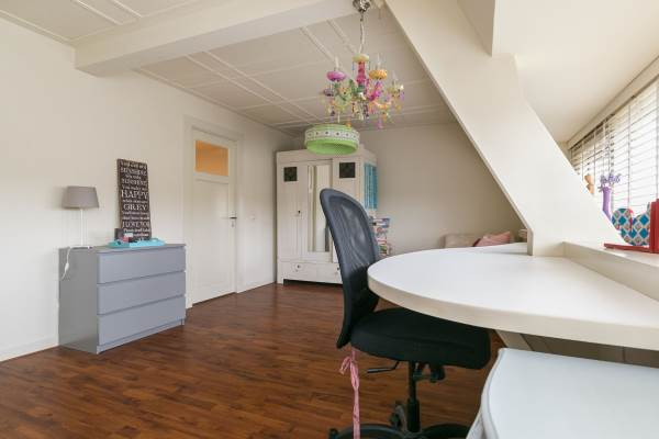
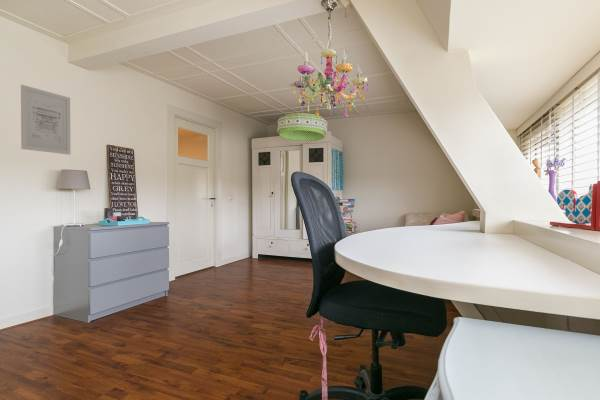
+ wall art [20,84,71,156]
